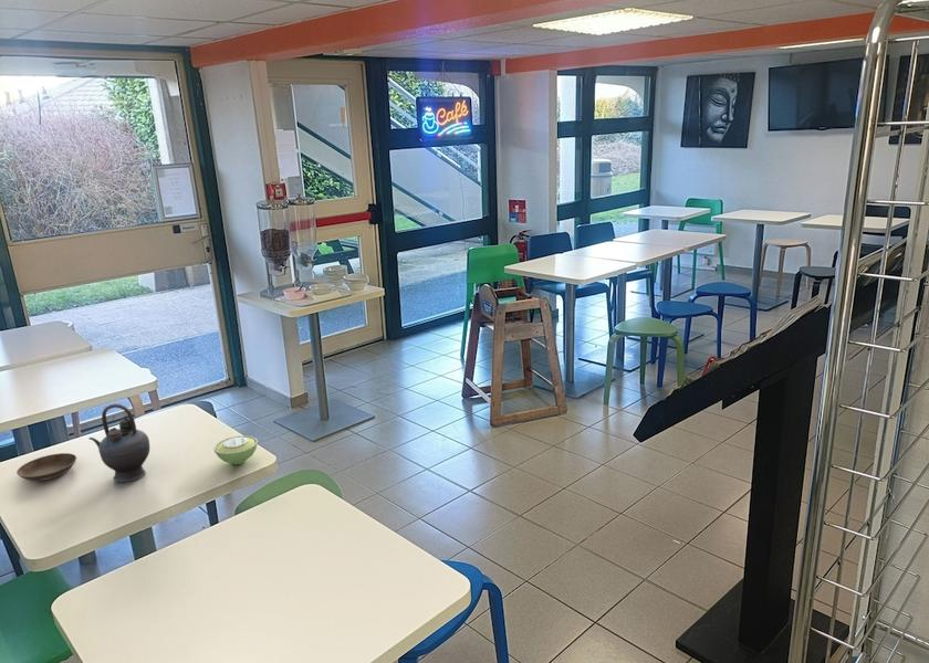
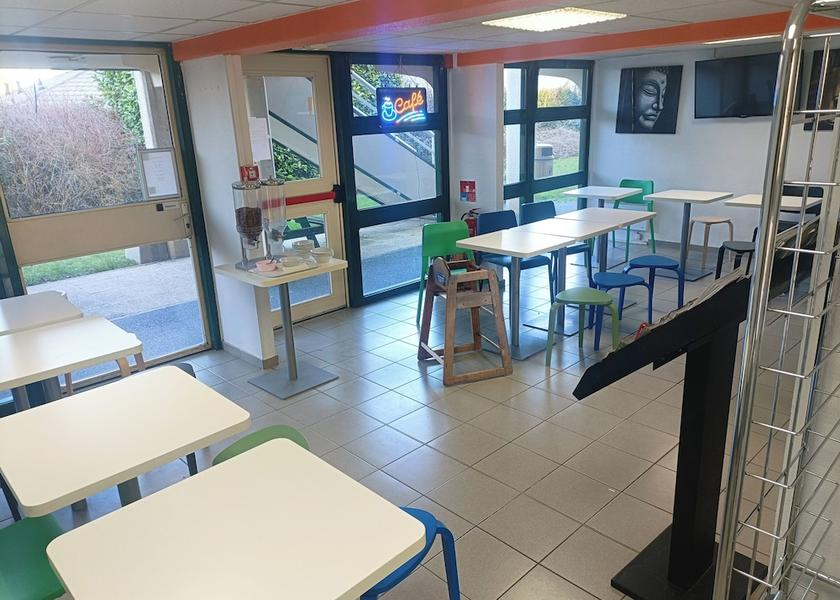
- teapot [88,403,150,483]
- sugar bowl [212,434,259,465]
- saucer [15,452,77,483]
